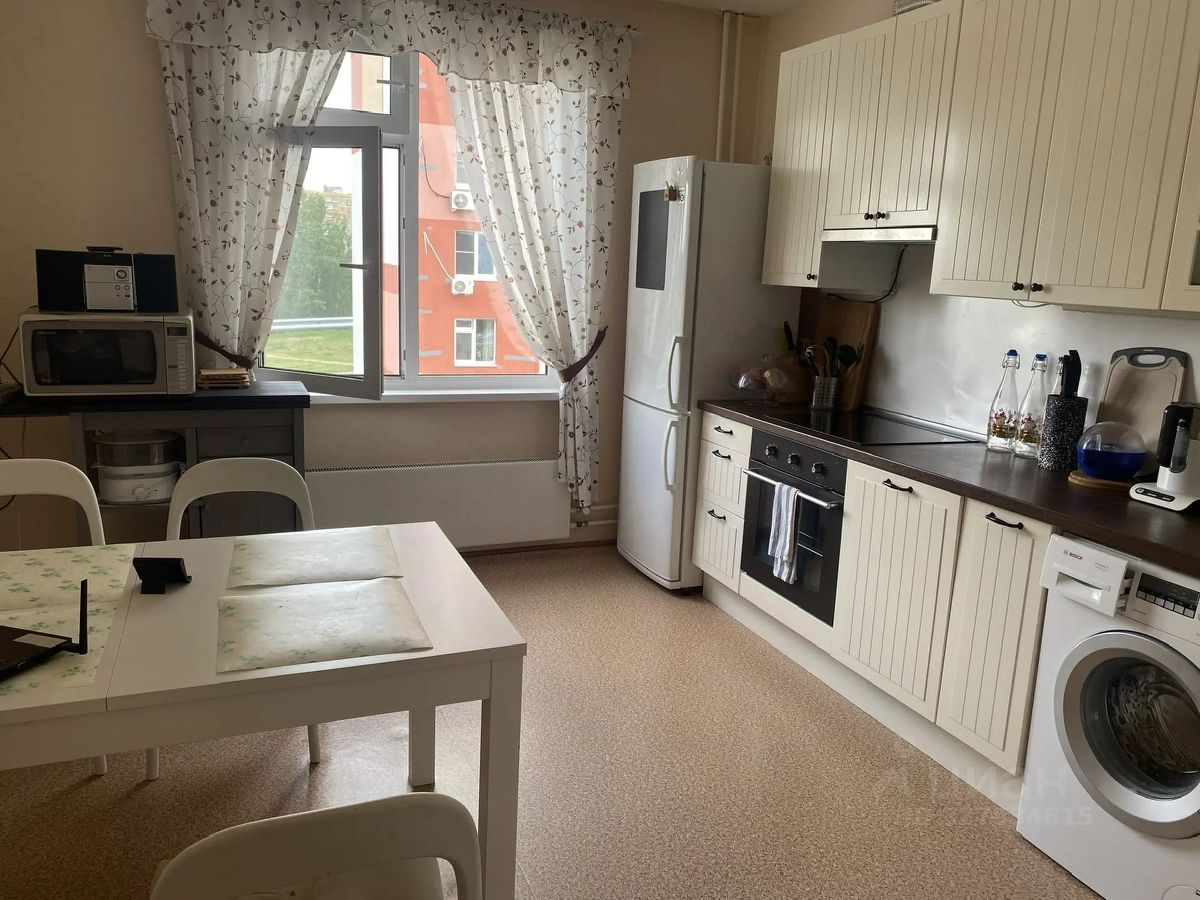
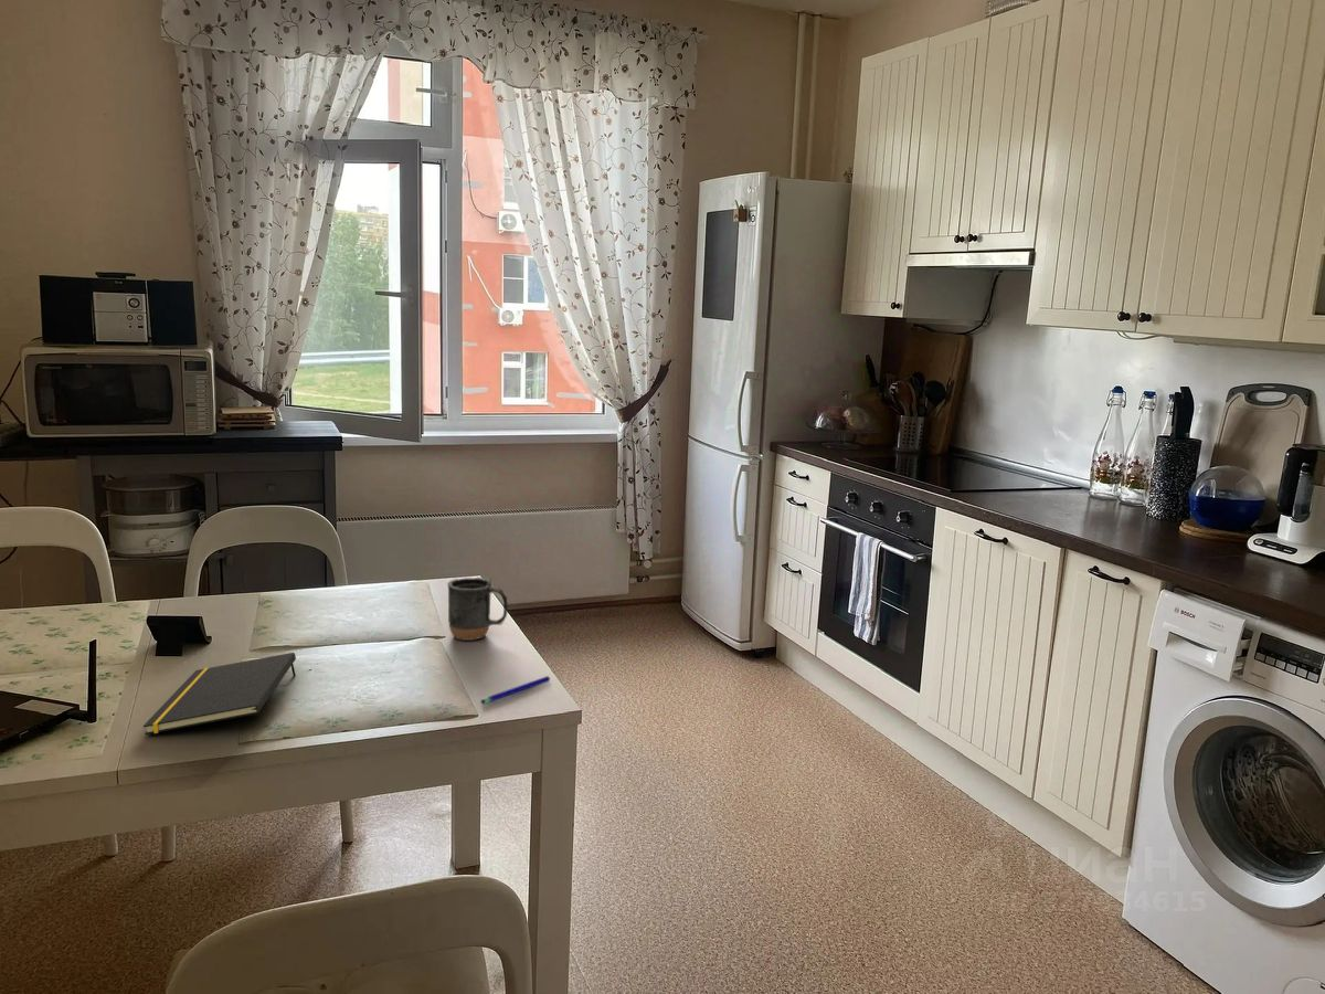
+ notepad [142,652,297,736]
+ mug [446,577,509,642]
+ pen [479,675,551,705]
